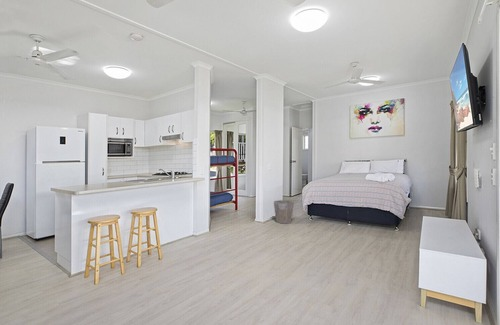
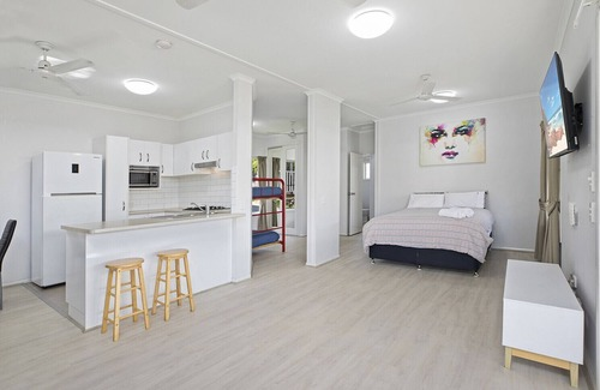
- waste bin [273,199,295,224]
